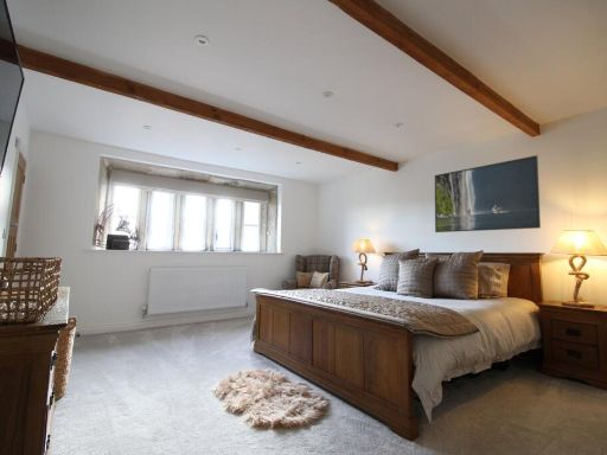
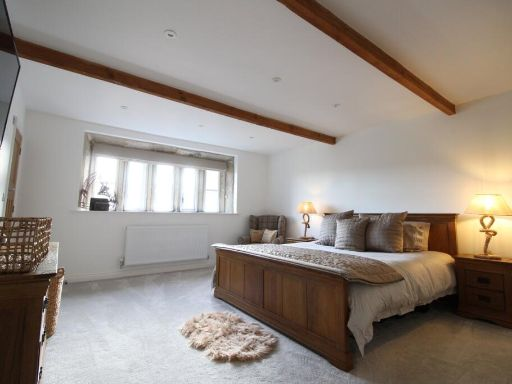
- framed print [434,154,542,233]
